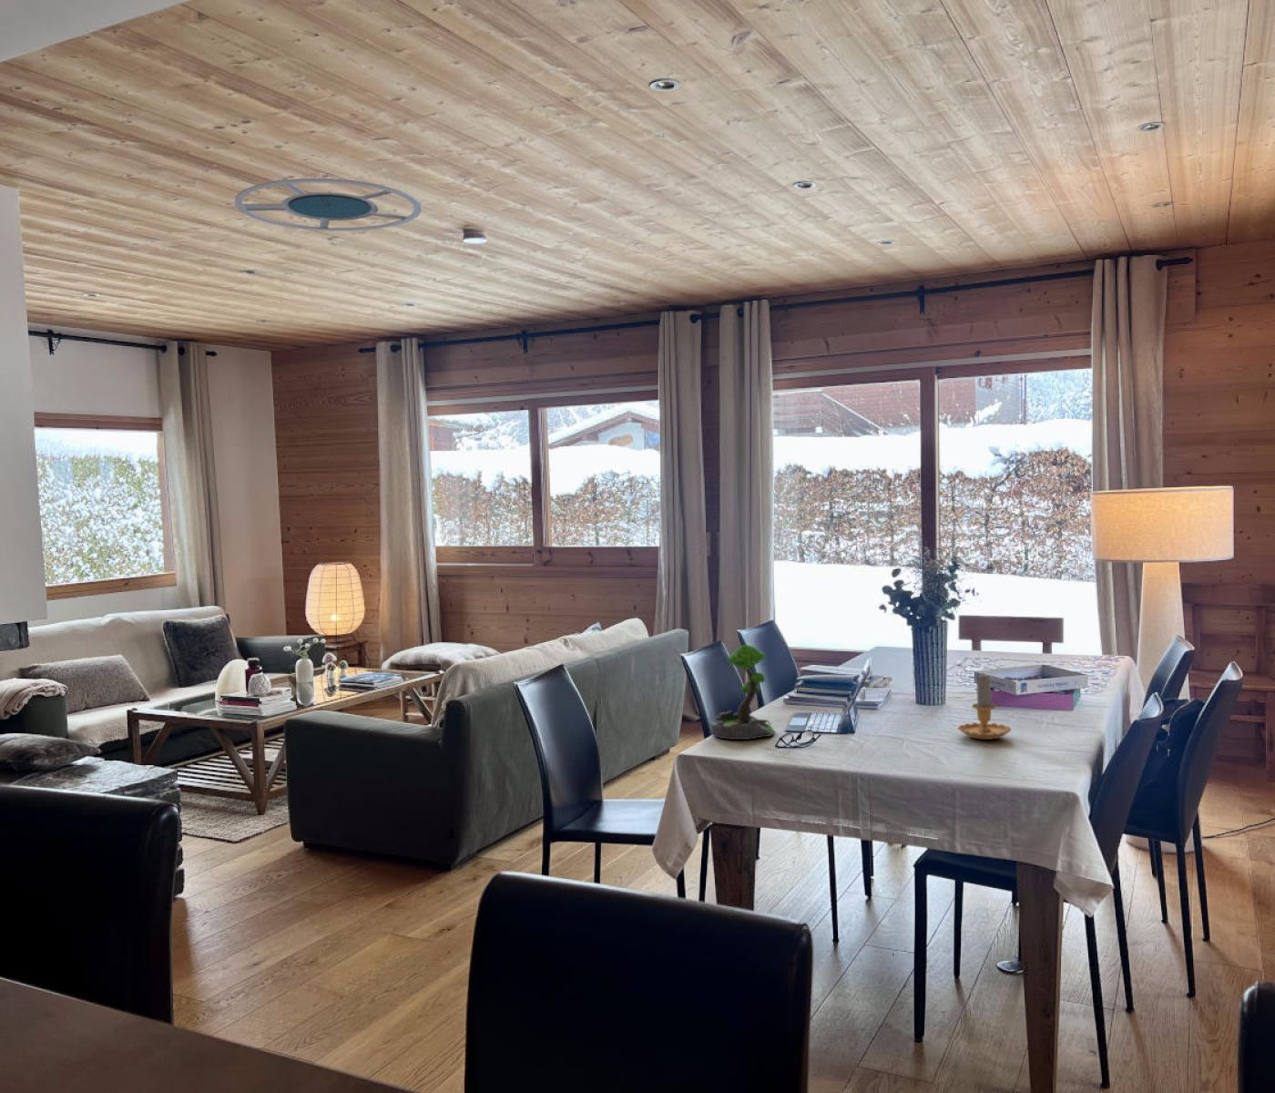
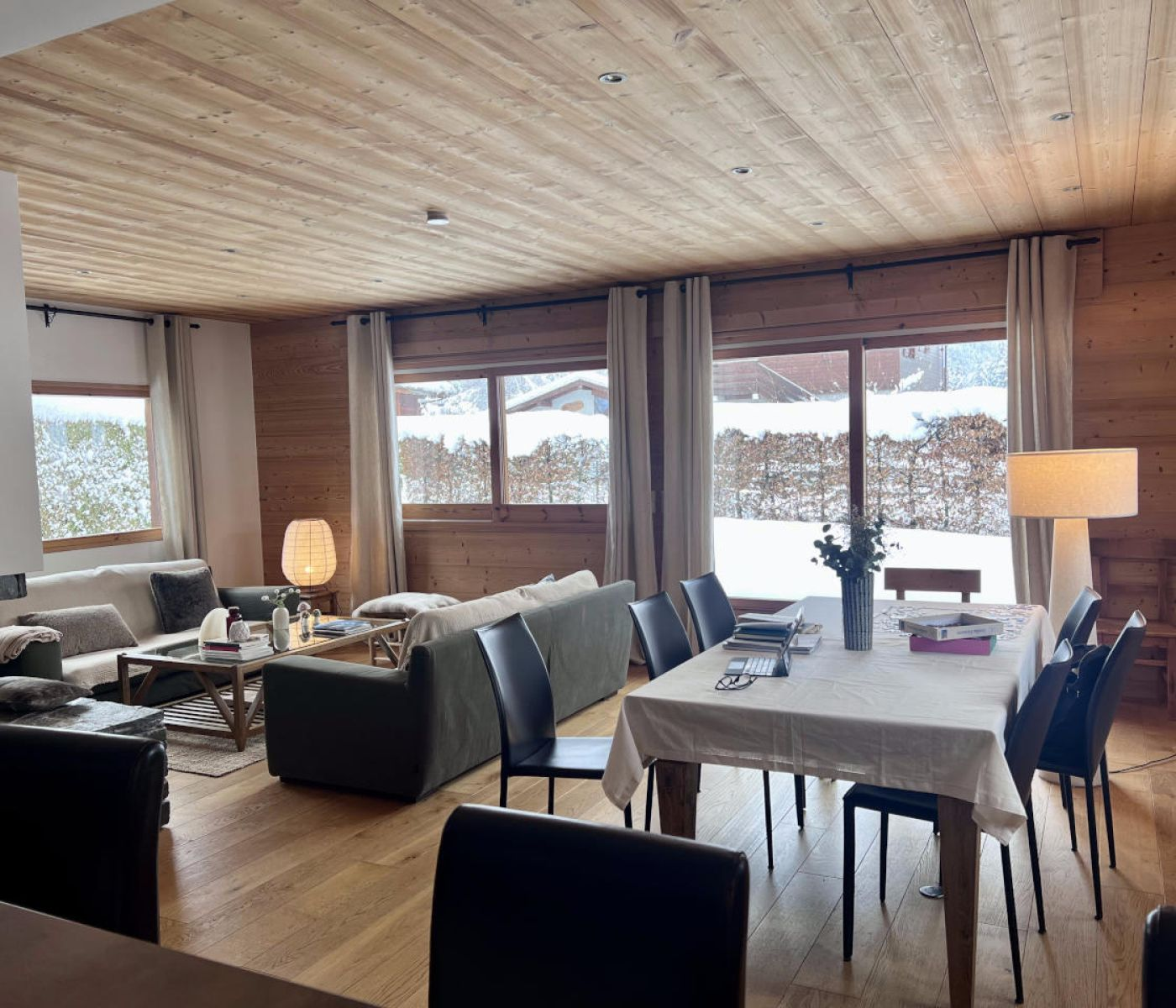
- ceiling lamp [234,178,423,232]
- plant [710,644,776,741]
- candle [957,670,1012,741]
